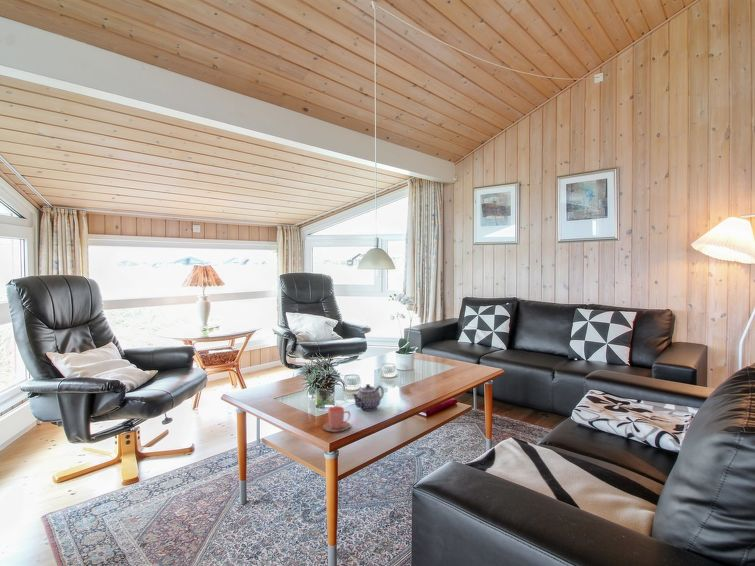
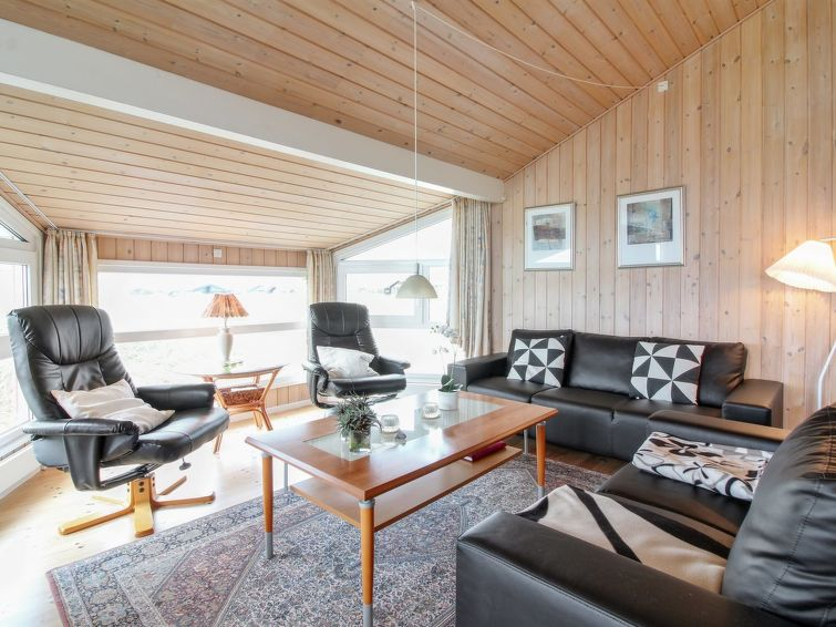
- cup [321,405,352,433]
- teapot [351,383,385,412]
